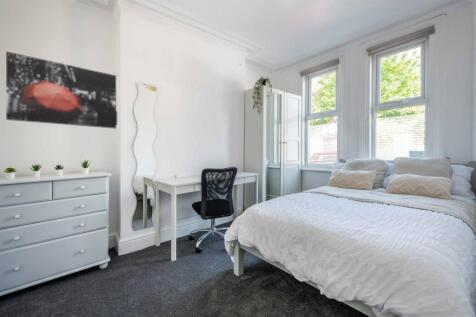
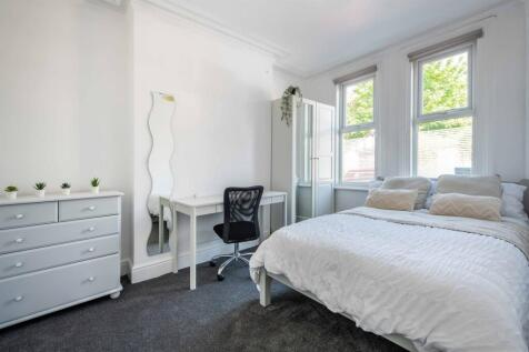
- wall art [5,50,118,130]
